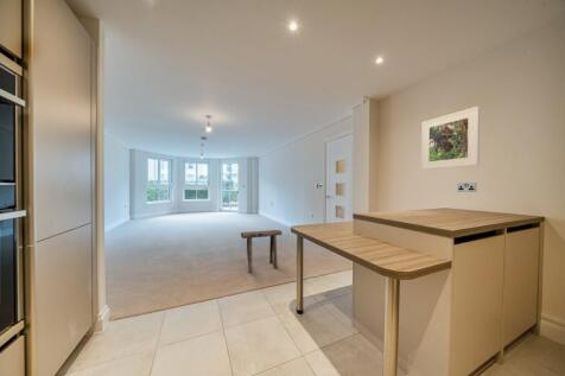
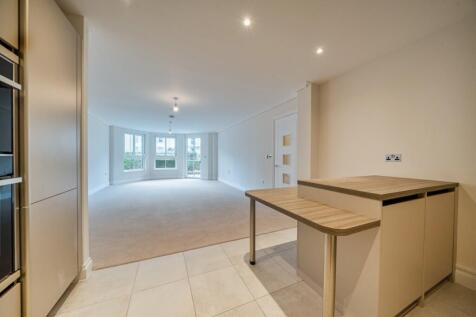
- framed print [420,106,481,171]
- stool [240,229,284,274]
